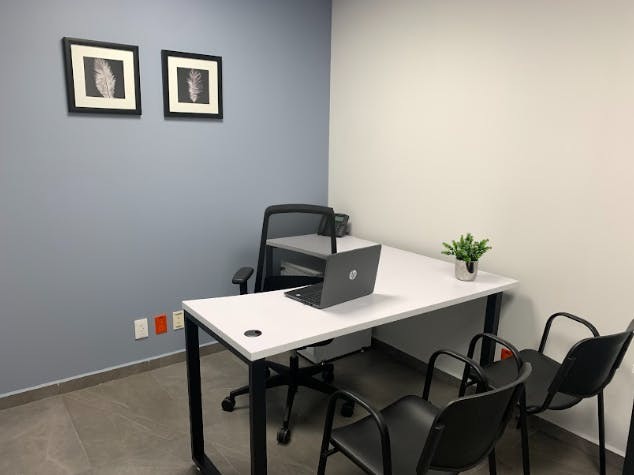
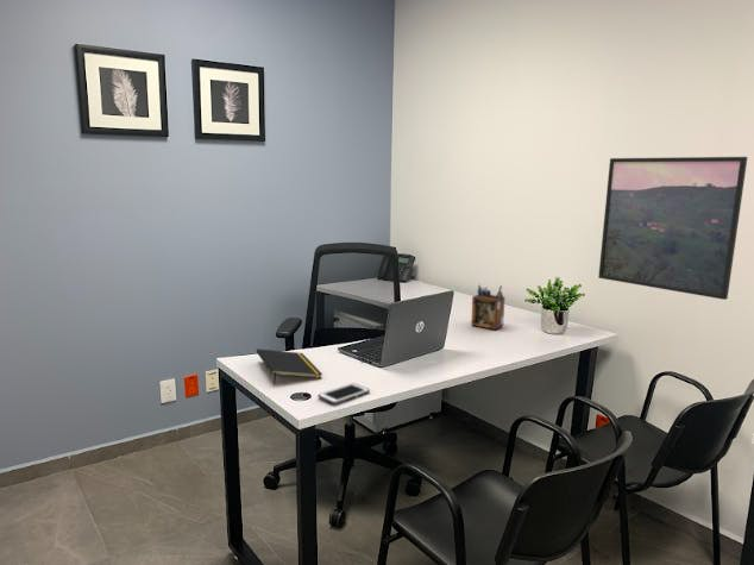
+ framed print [597,156,748,301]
+ desk organizer [470,284,505,331]
+ notepad [256,347,323,387]
+ cell phone [318,382,371,406]
